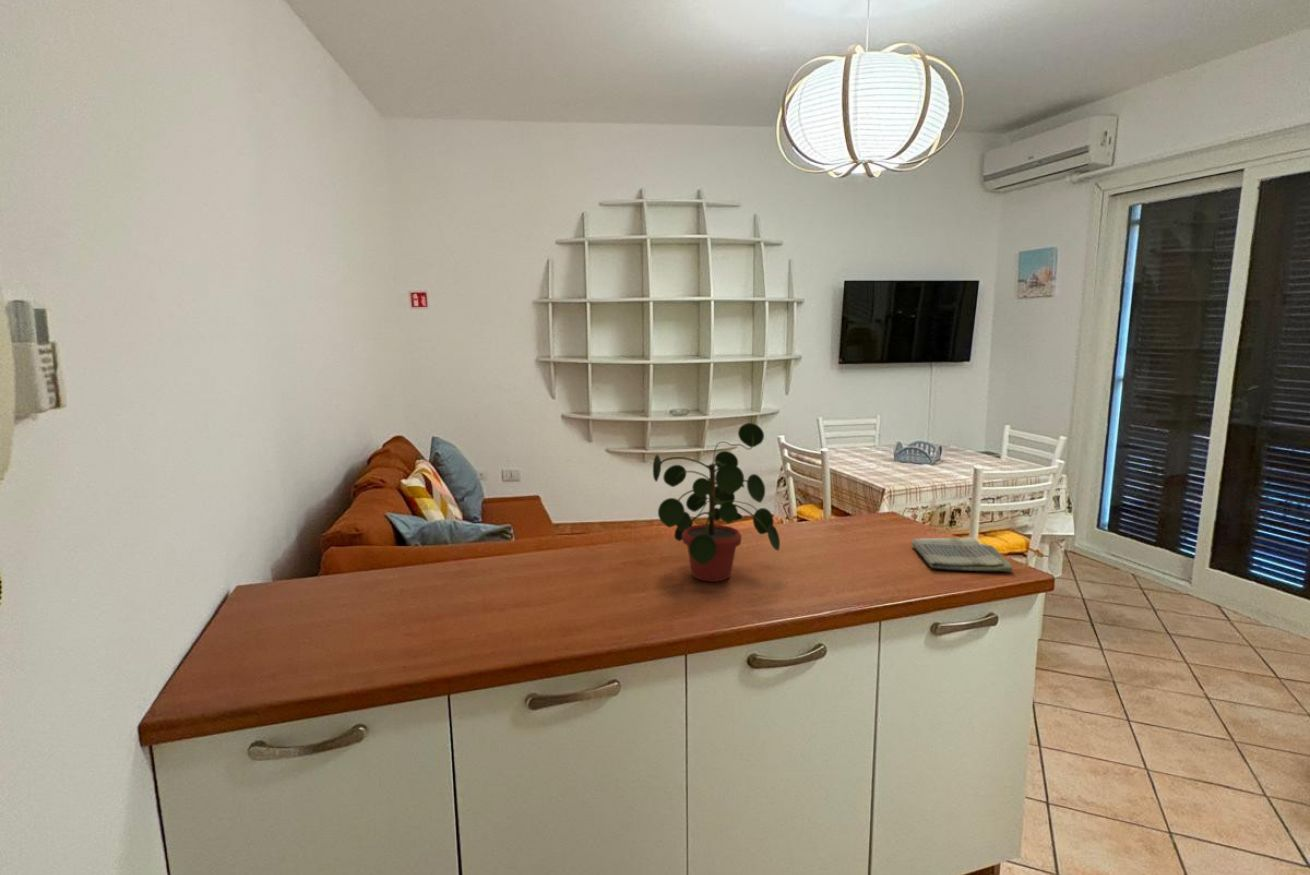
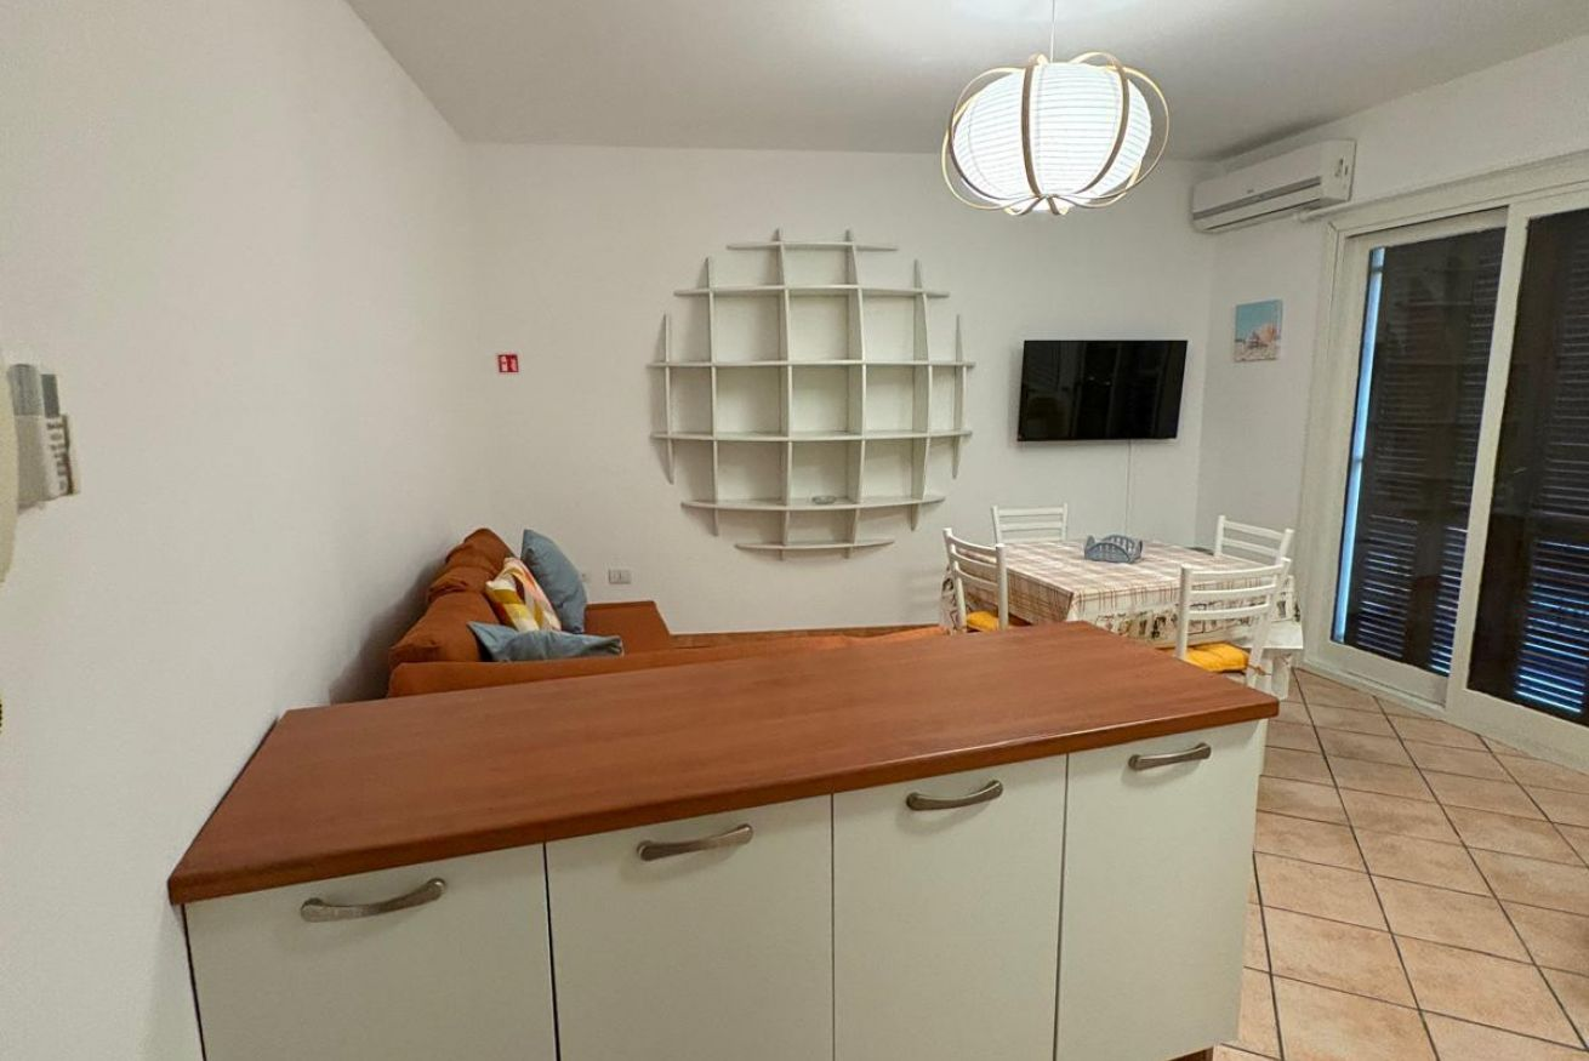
- dish towel [910,536,1014,573]
- potted plant [652,422,781,583]
